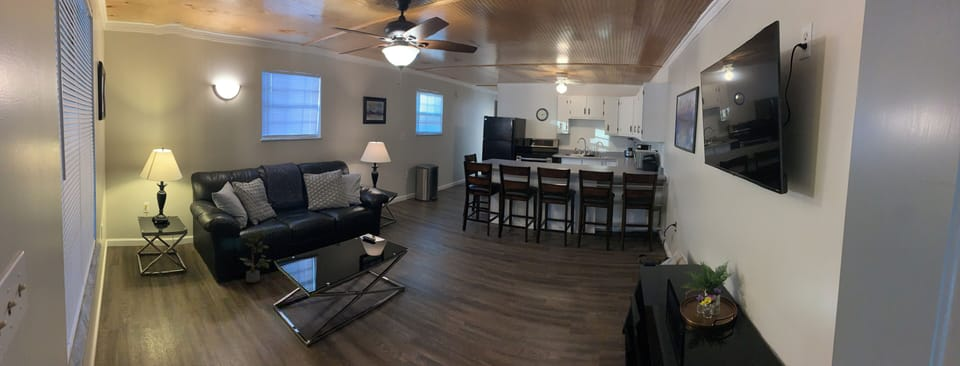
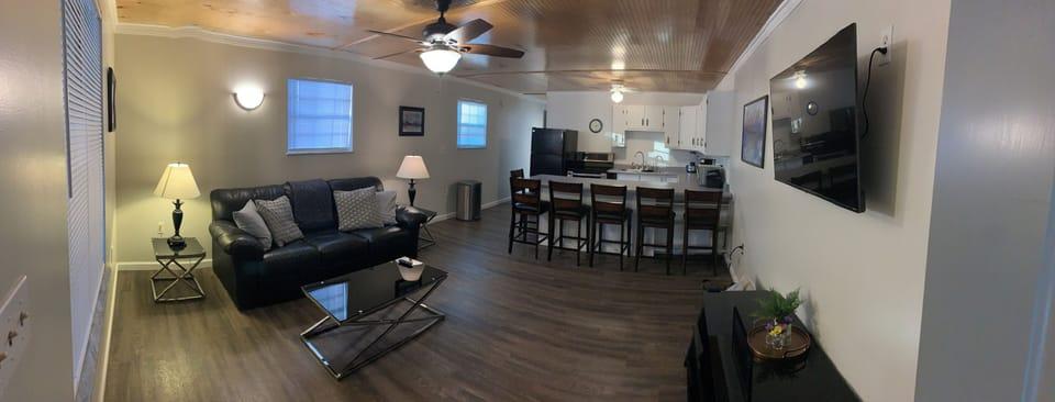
- potted plant [238,230,272,284]
